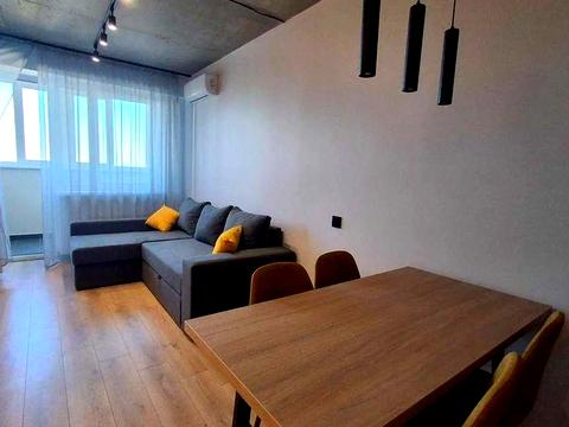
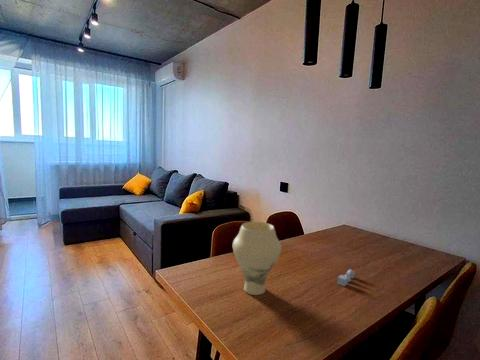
+ salt and pepper shaker set [336,268,356,287]
+ vase [232,221,282,296]
